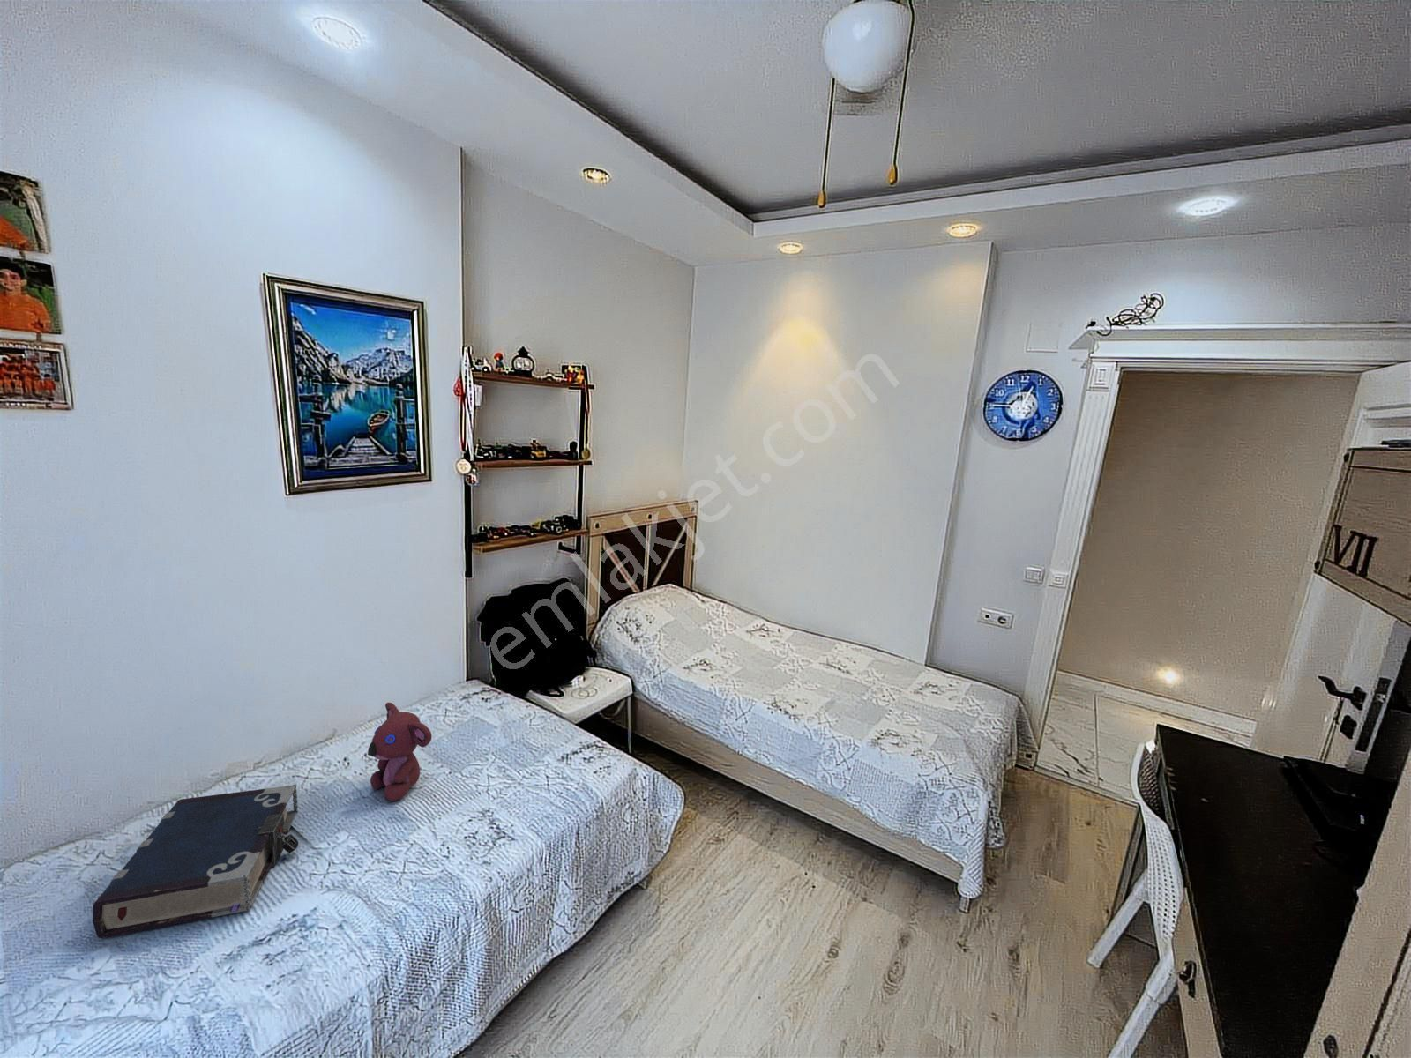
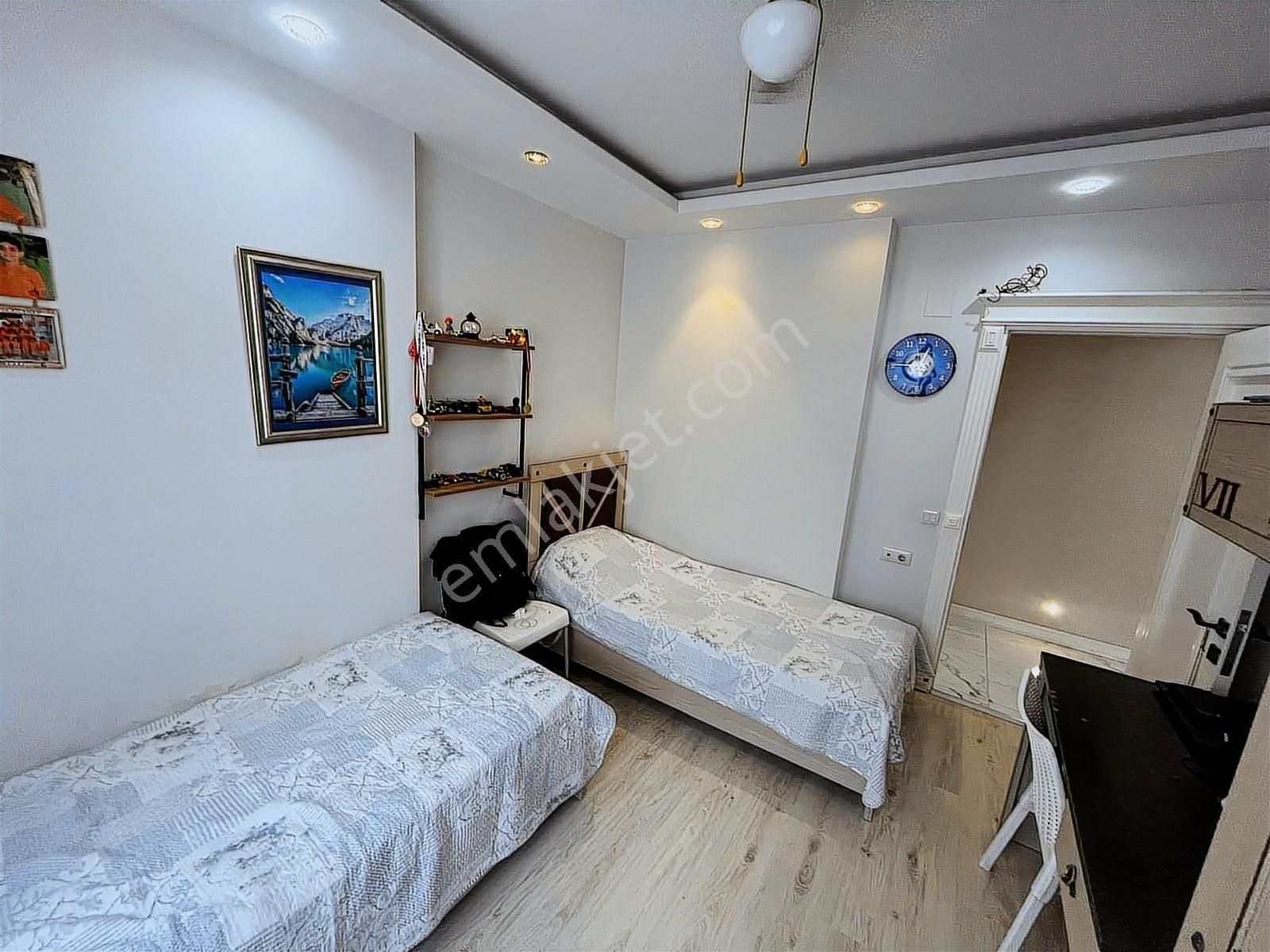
- book [92,783,299,939]
- teddy bear [367,701,433,802]
